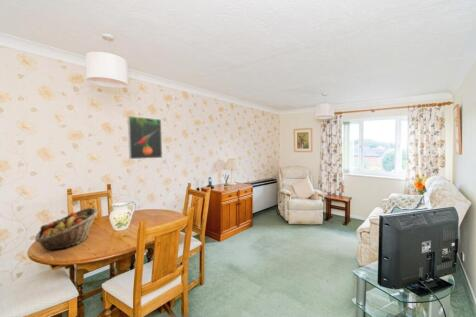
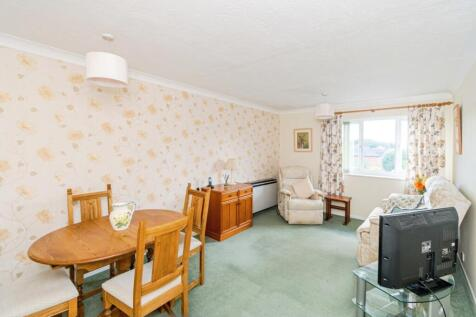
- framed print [127,115,163,160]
- fruit basket [34,207,99,251]
